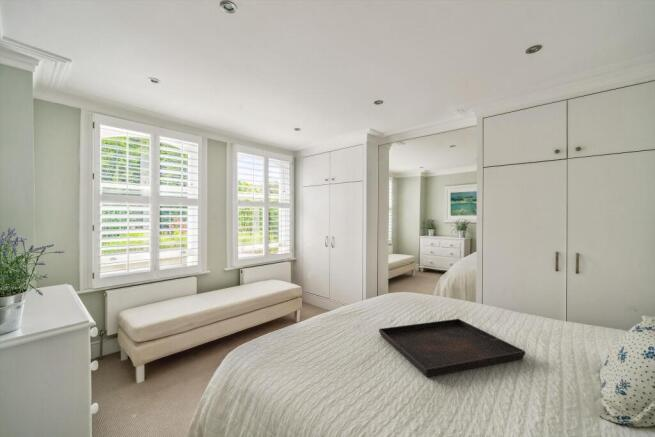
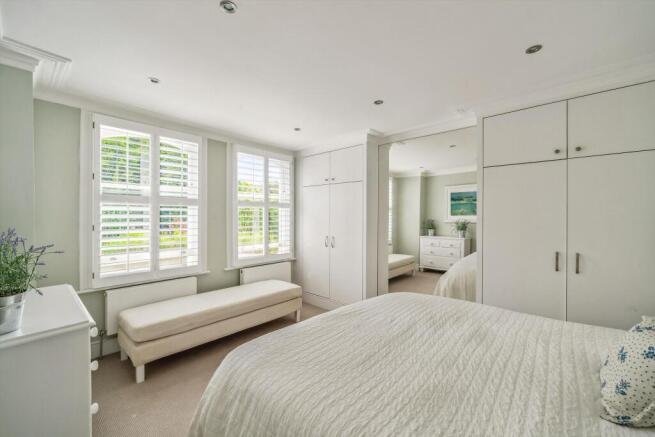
- serving tray [378,318,526,378]
